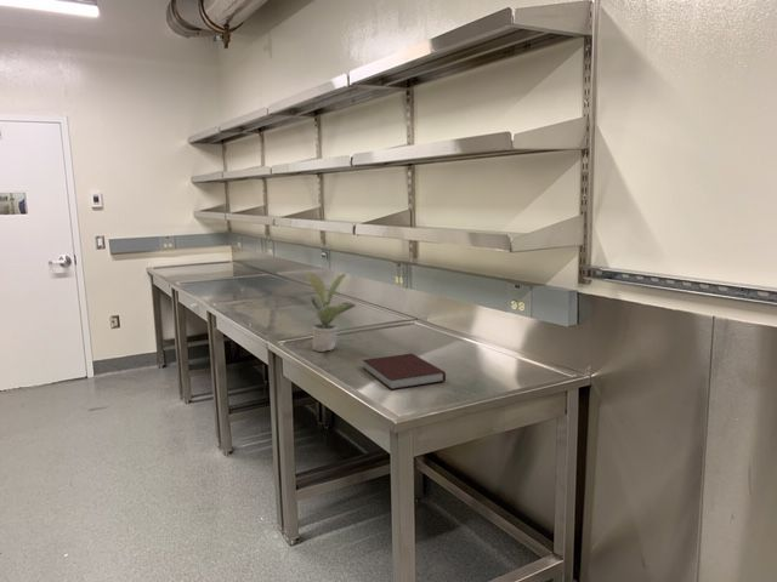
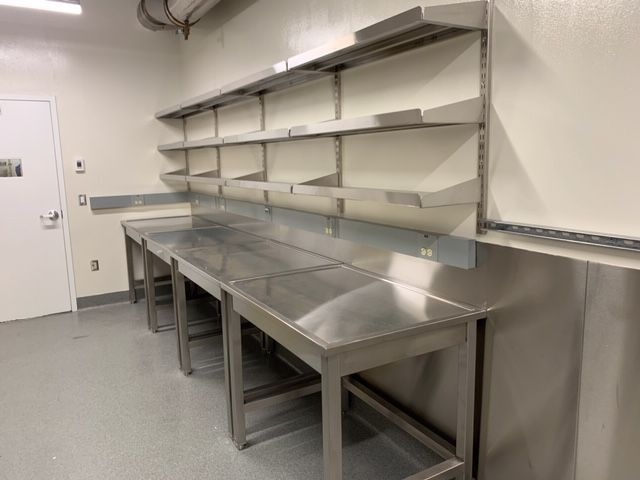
- potted plant [302,272,357,353]
- notebook [362,353,447,390]
